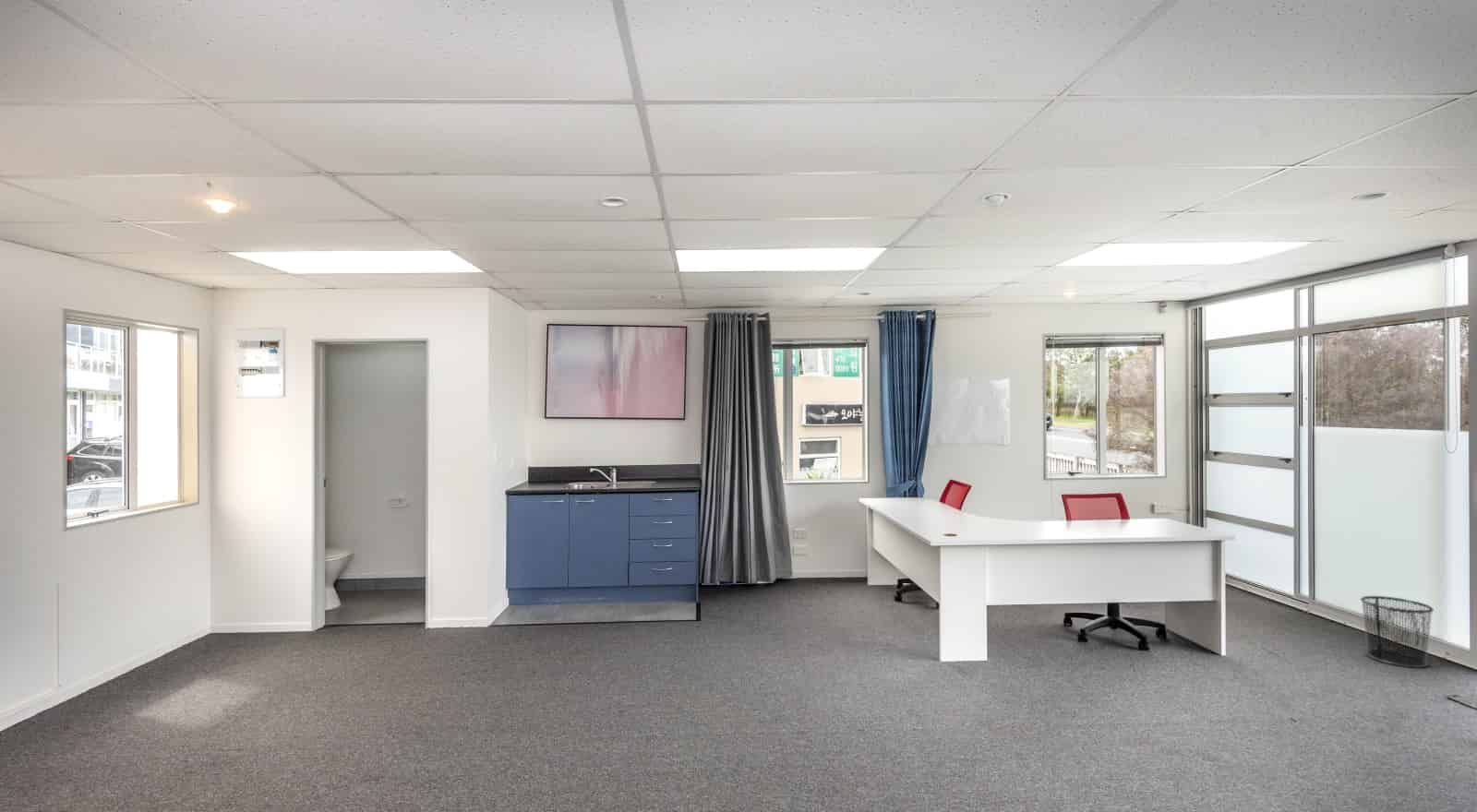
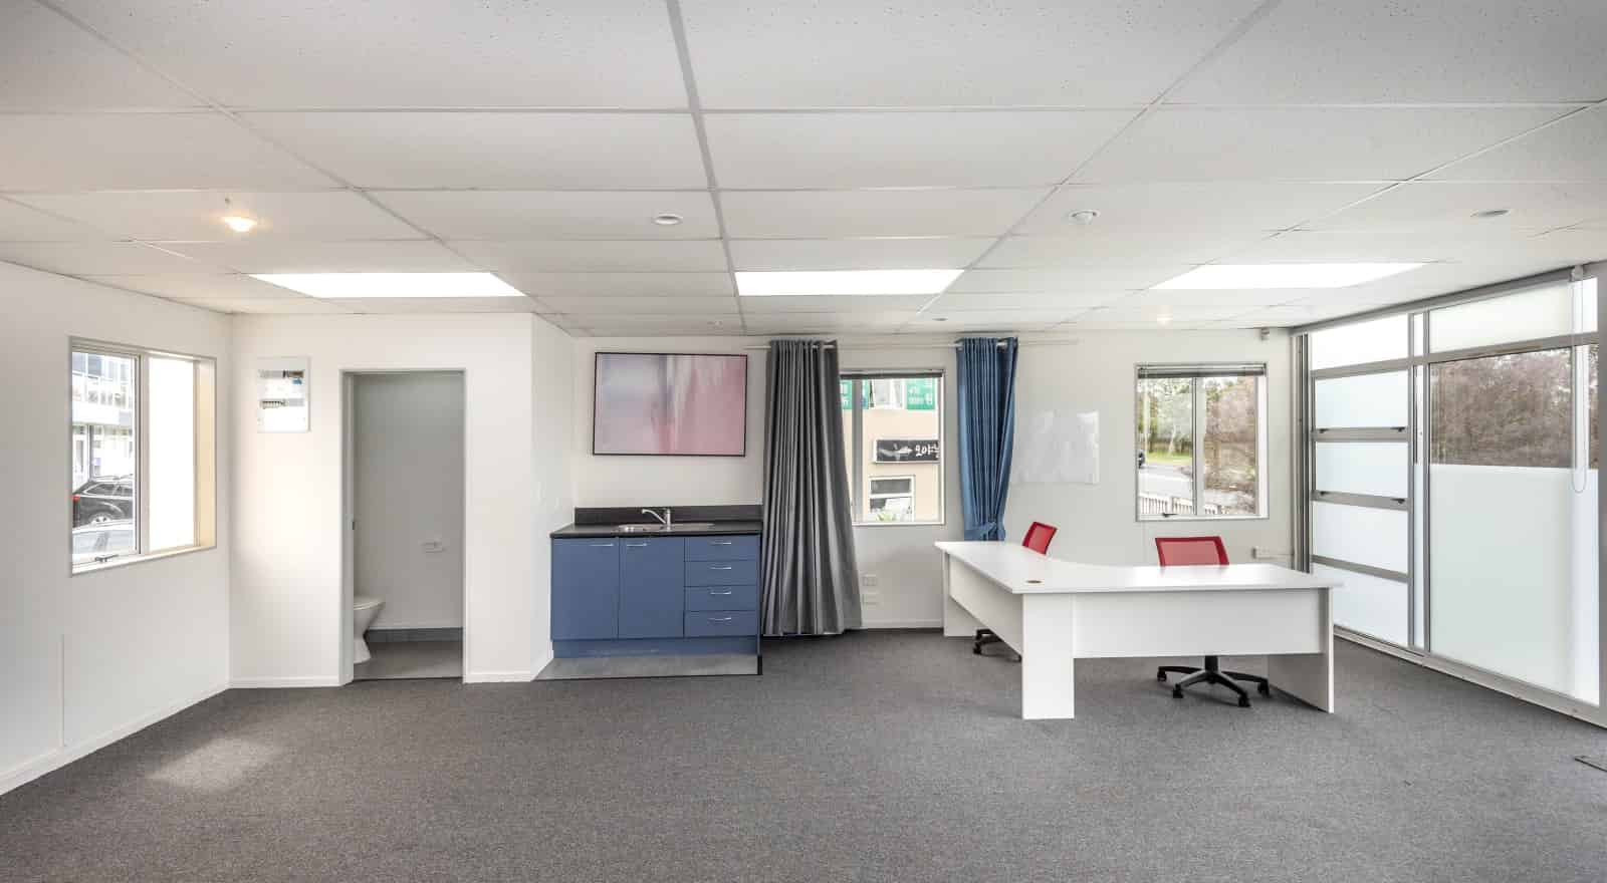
- waste bin [1360,595,1435,669]
